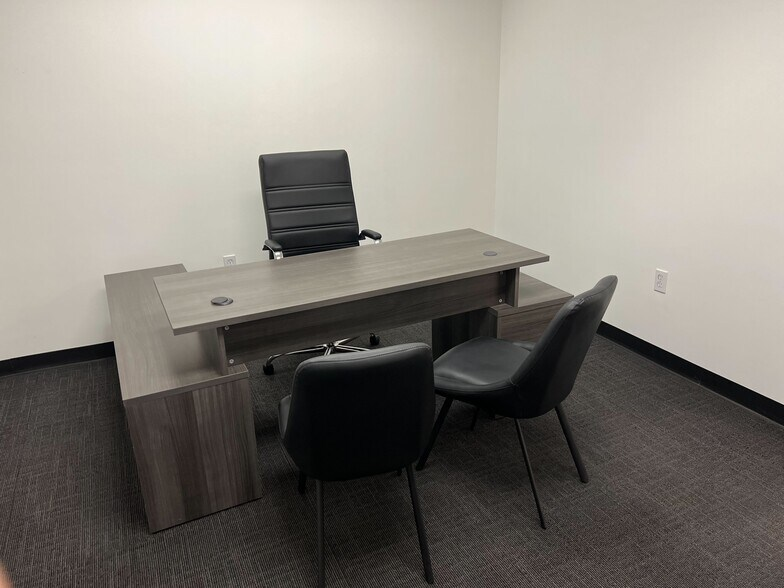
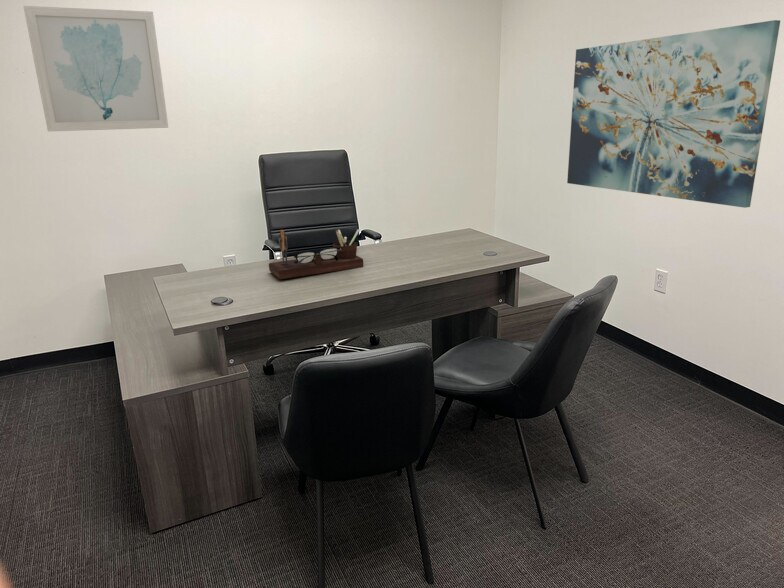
+ wall art [566,19,781,209]
+ wall art [22,5,169,133]
+ desk organizer [268,228,364,280]
